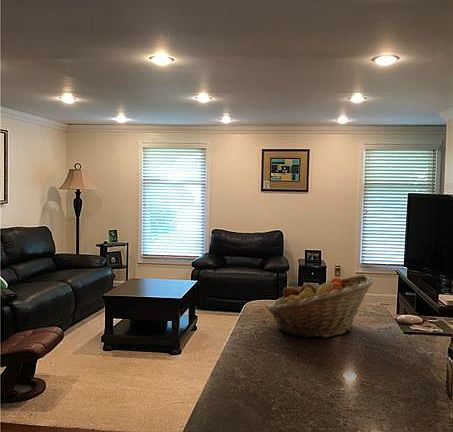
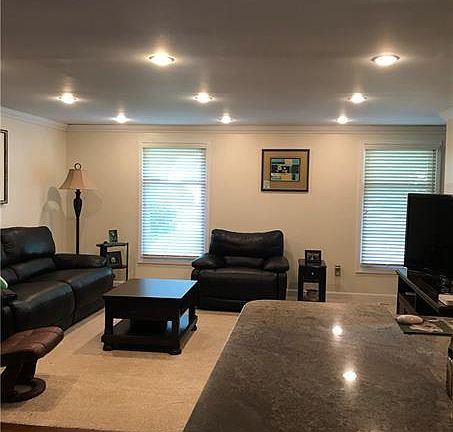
- fruit basket [266,274,374,339]
